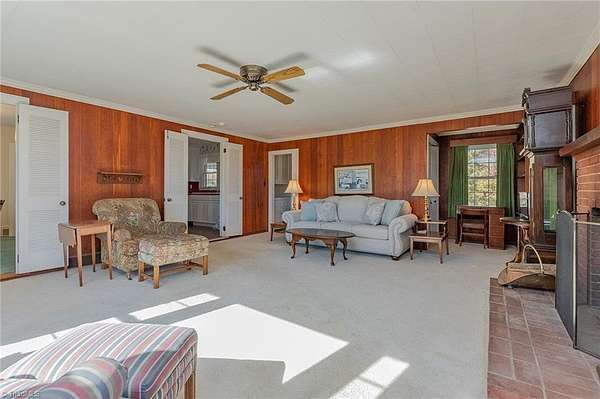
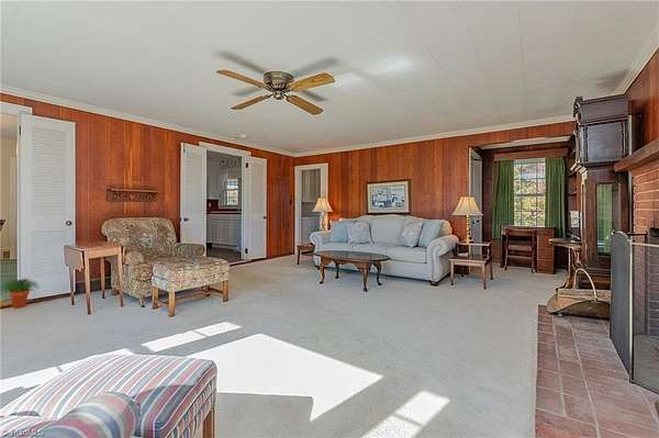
+ potted plant [0,278,41,308]
